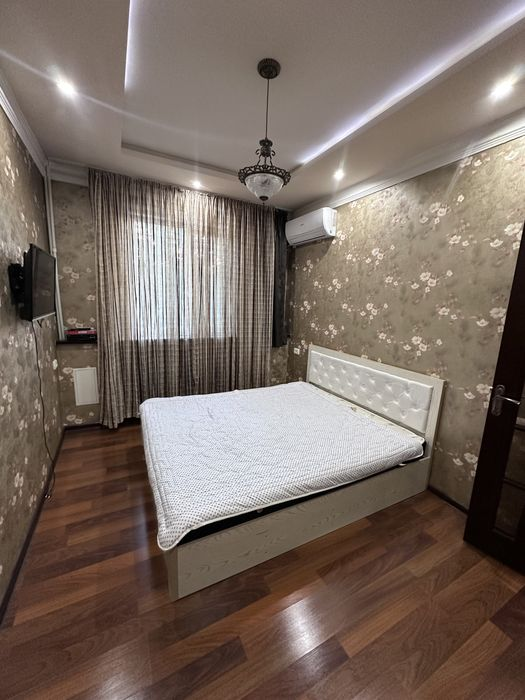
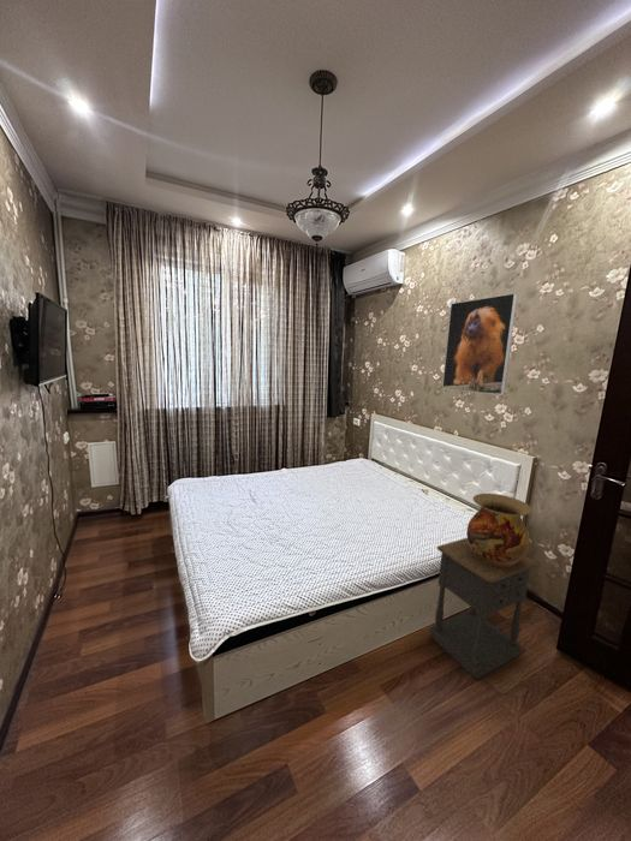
+ vase [465,493,534,567]
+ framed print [441,292,518,396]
+ nightstand [428,537,538,680]
